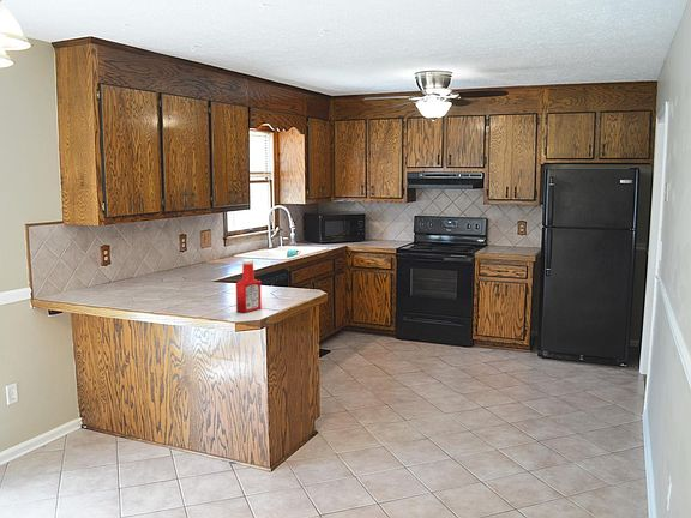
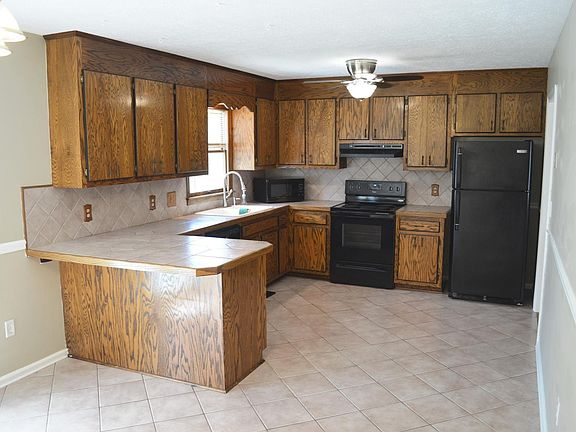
- soap bottle [235,259,263,313]
